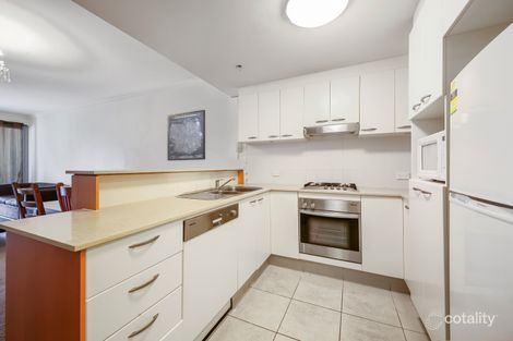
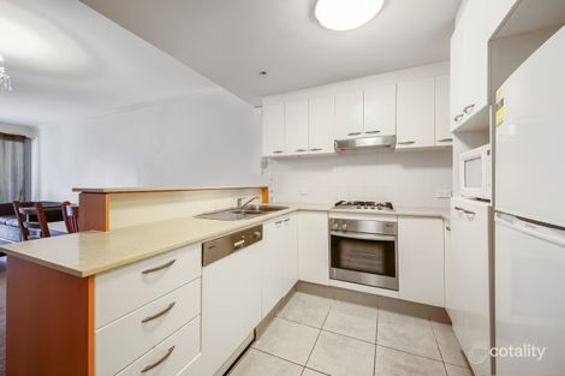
- wall art [166,109,206,161]
